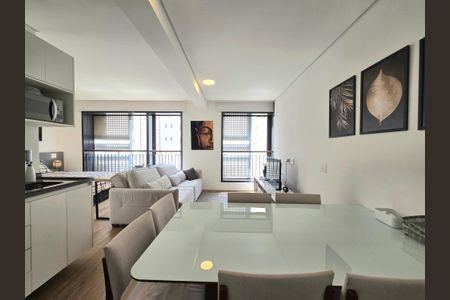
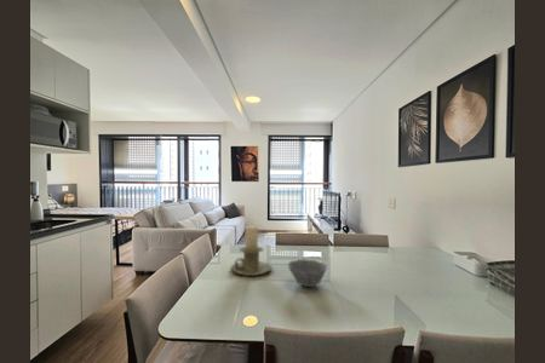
+ bowl [287,258,328,288]
+ candle holder [229,225,274,277]
